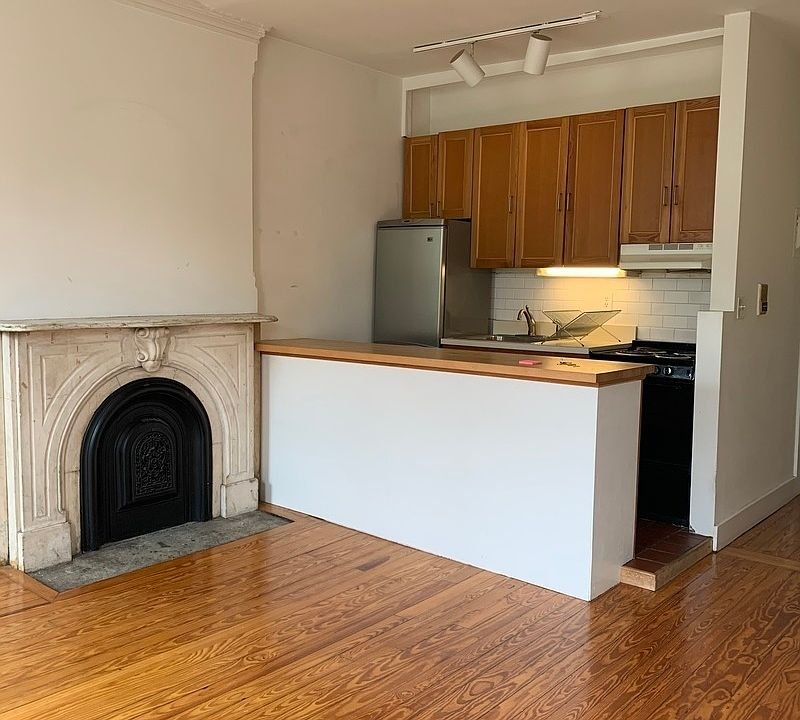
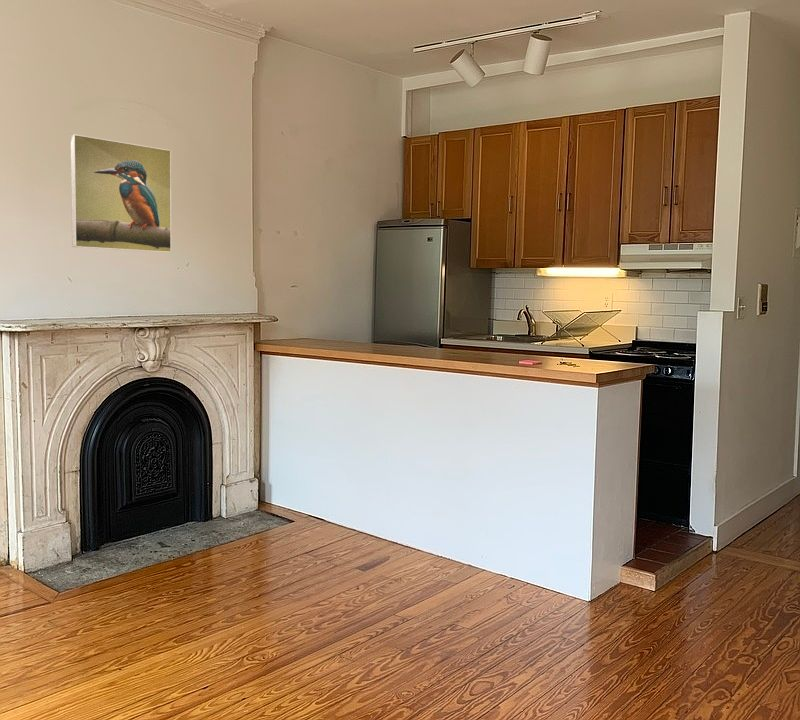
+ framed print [70,133,172,253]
